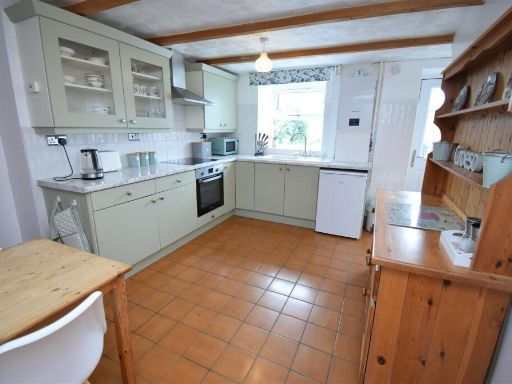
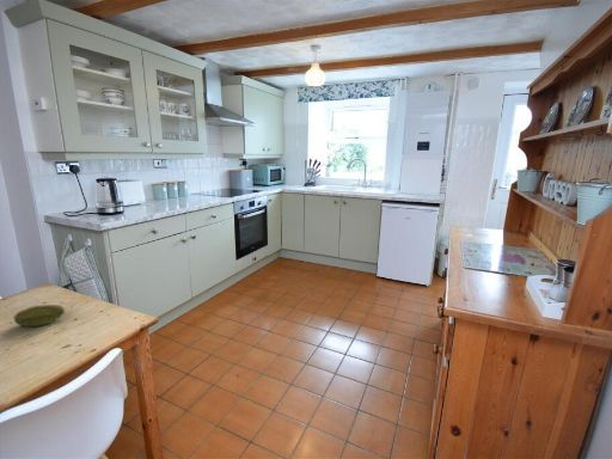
+ fruit [12,304,66,328]
